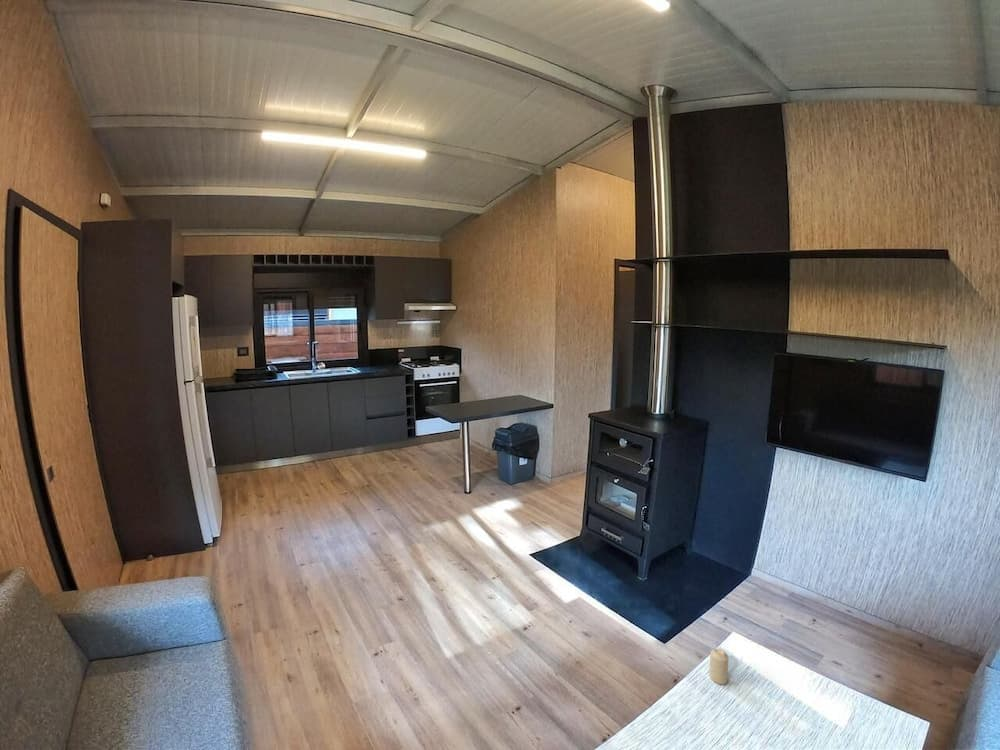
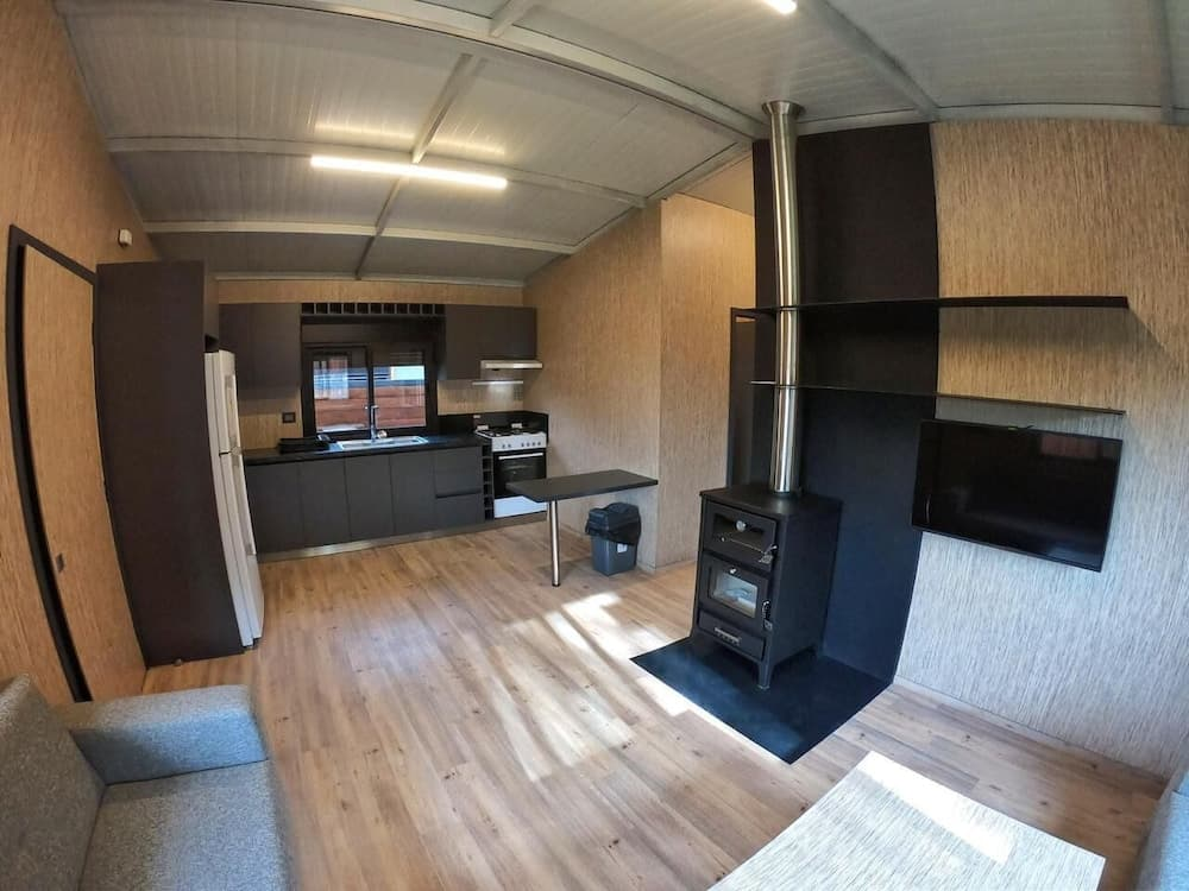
- candle [709,648,729,685]
